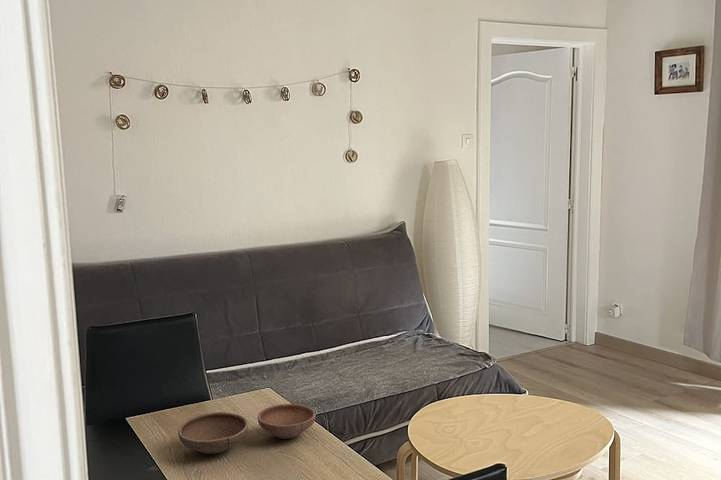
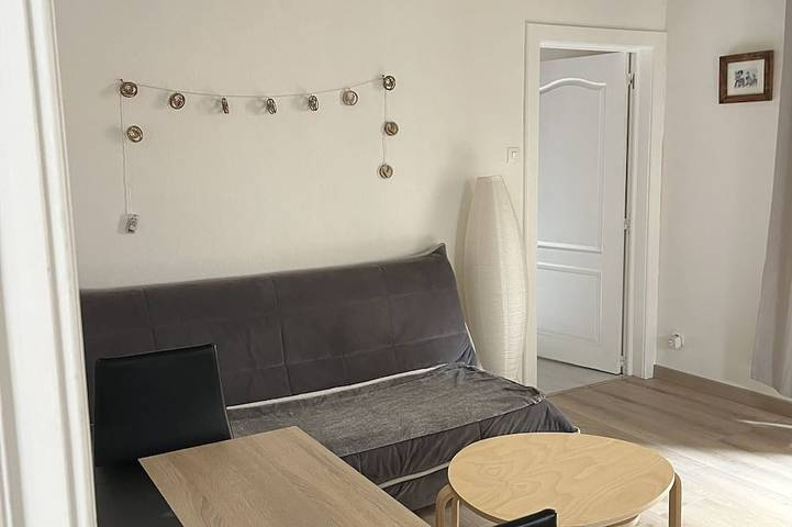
- bowl [177,403,317,455]
